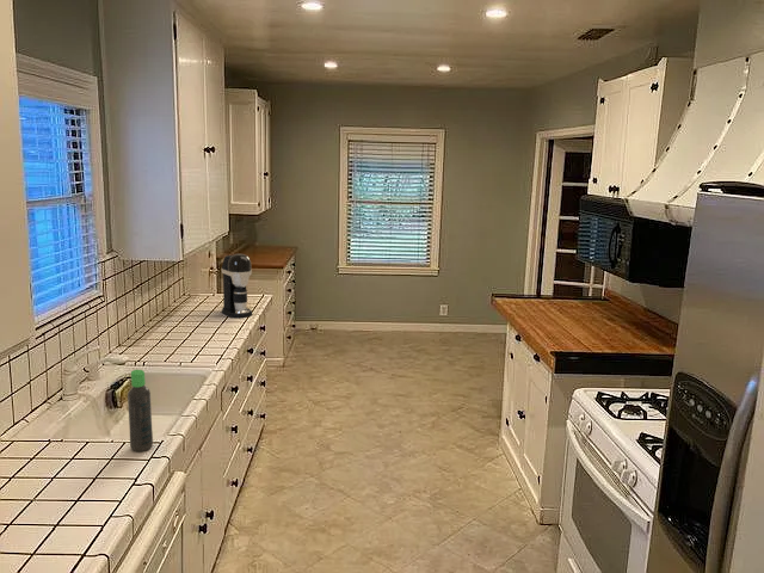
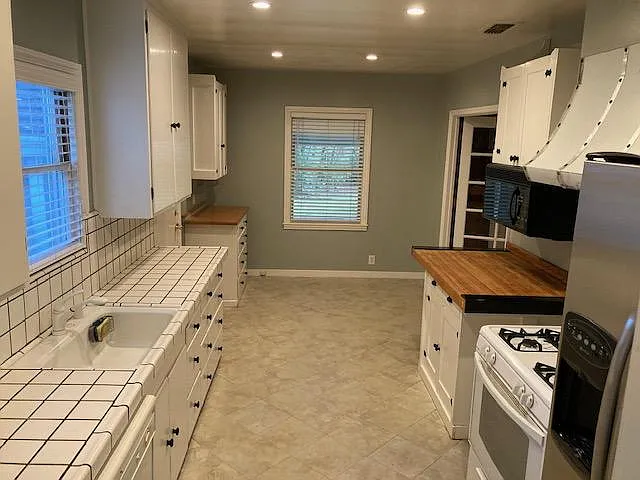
- coffee maker [221,253,253,319]
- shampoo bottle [127,369,154,452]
